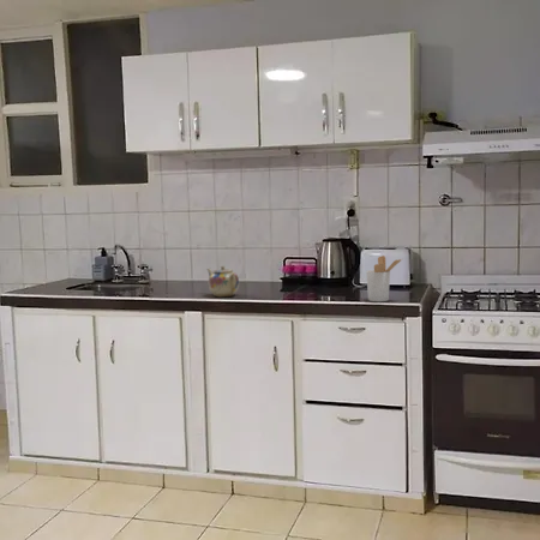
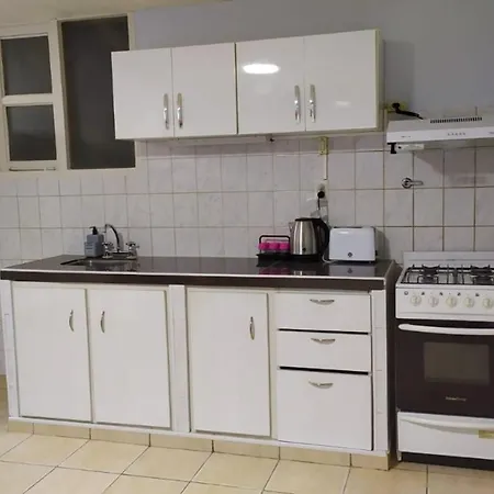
- utensil holder [365,254,403,302]
- teapot [205,265,240,298]
